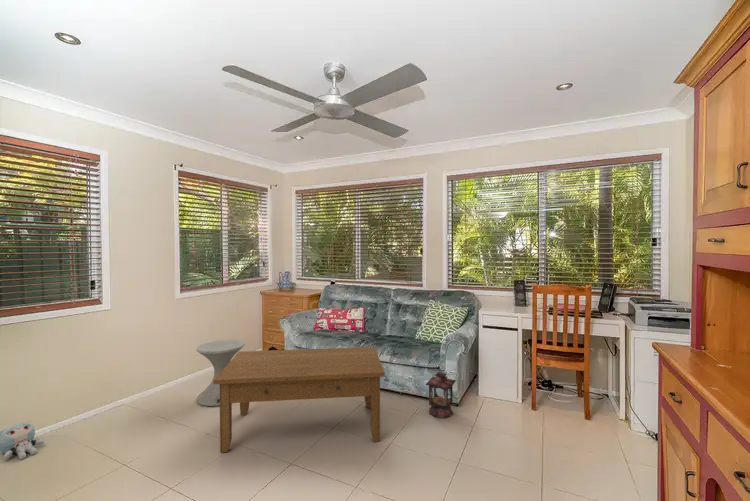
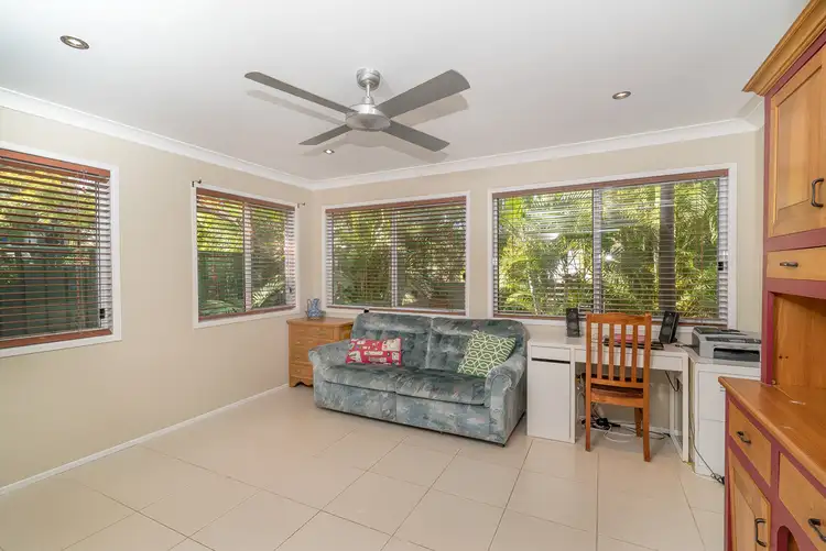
- coffee table [213,346,386,453]
- side table [196,339,246,407]
- plush toy [0,420,45,460]
- candle lantern [424,365,457,419]
